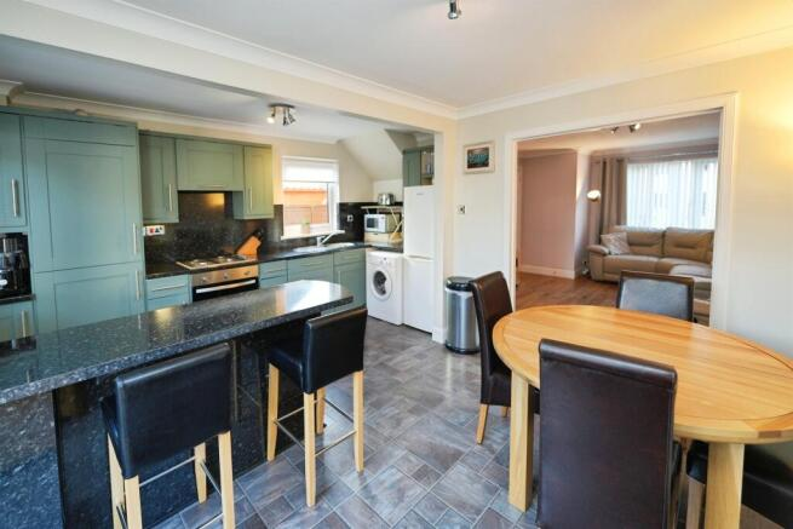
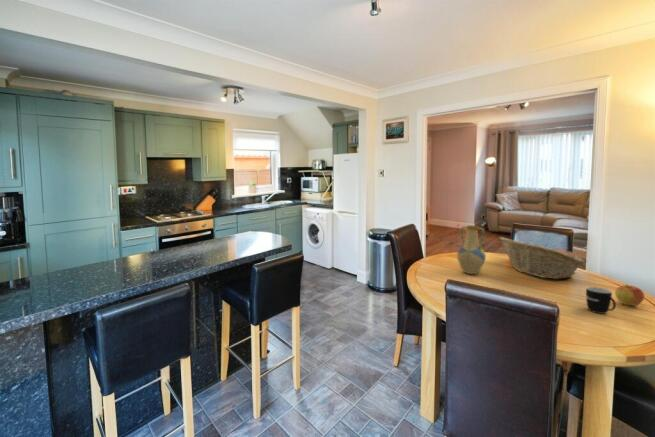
+ apple [614,283,645,307]
+ fruit basket [498,236,587,280]
+ vase [456,224,487,275]
+ mug [585,286,617,315]
